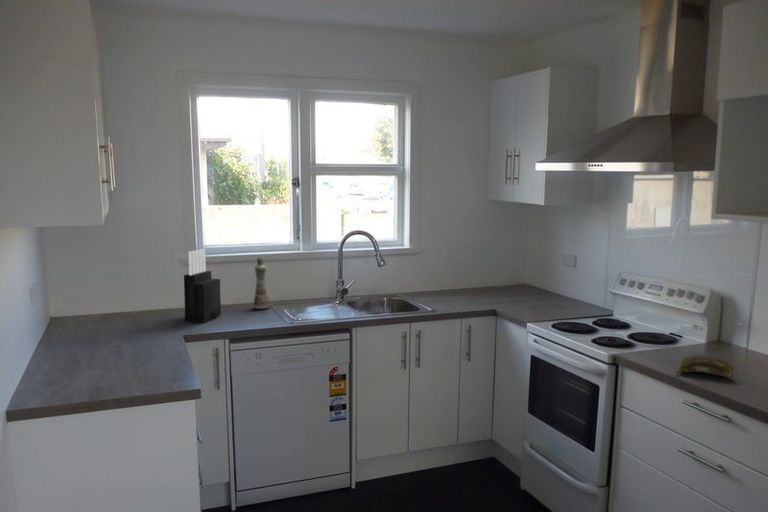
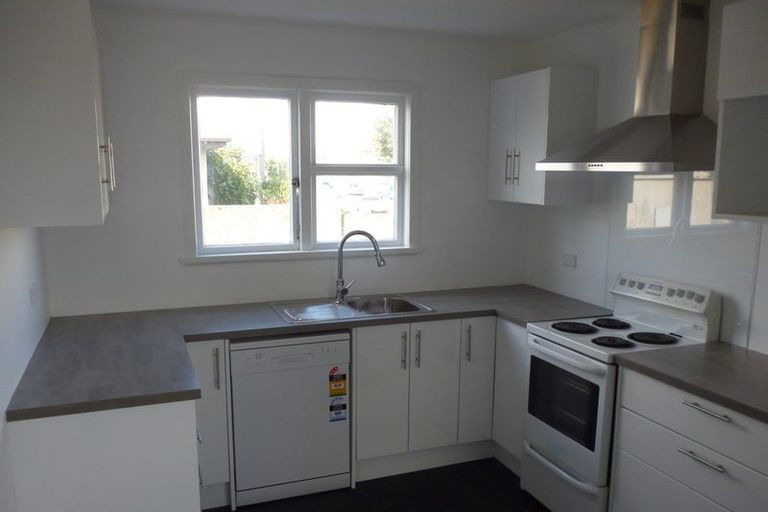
- bottle [252,257,270,310]
- banana [674,354,735,378]
- knife block [183,248,222,323]
